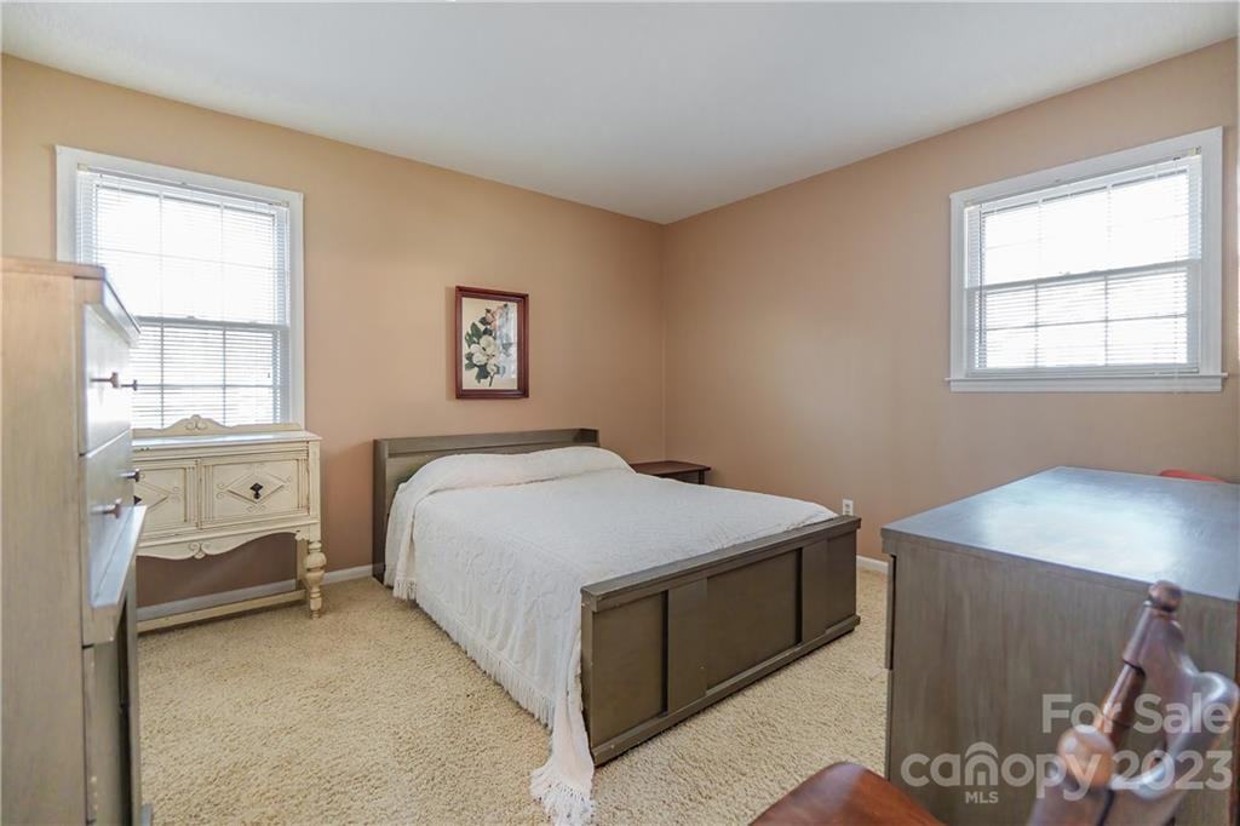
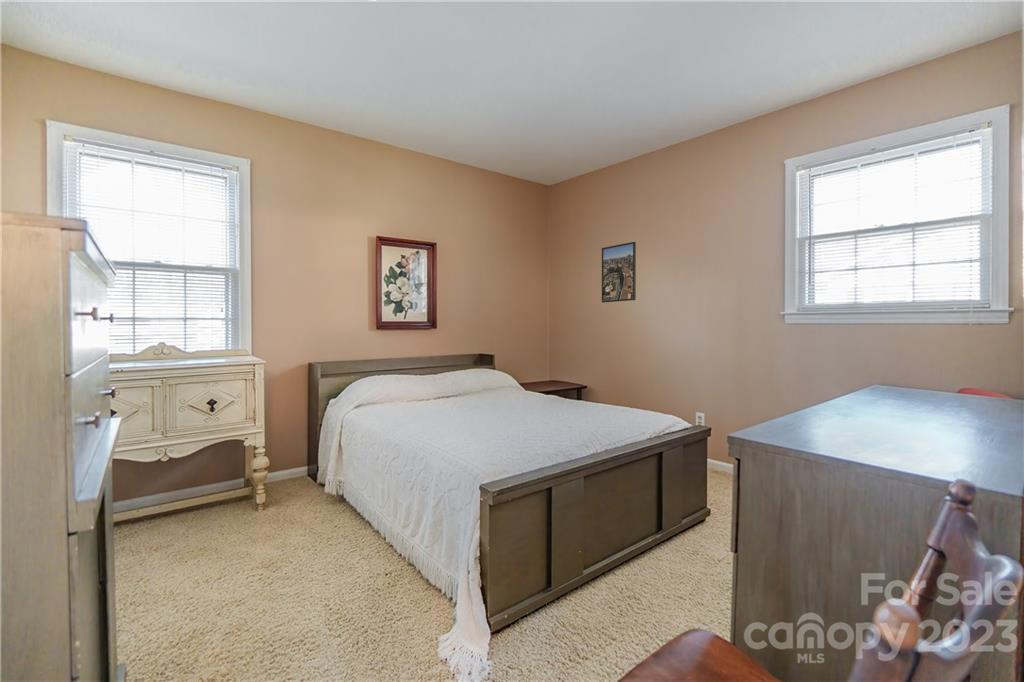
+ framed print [601,241,637,304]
